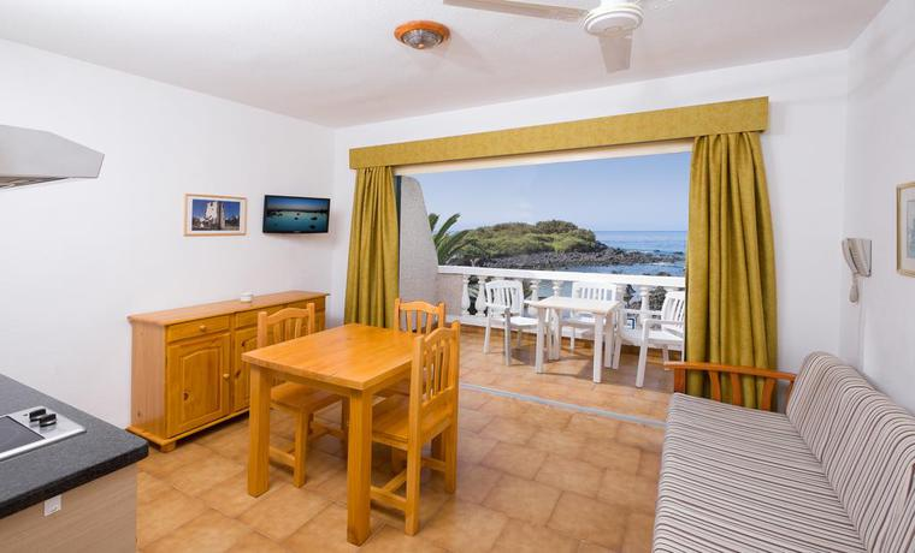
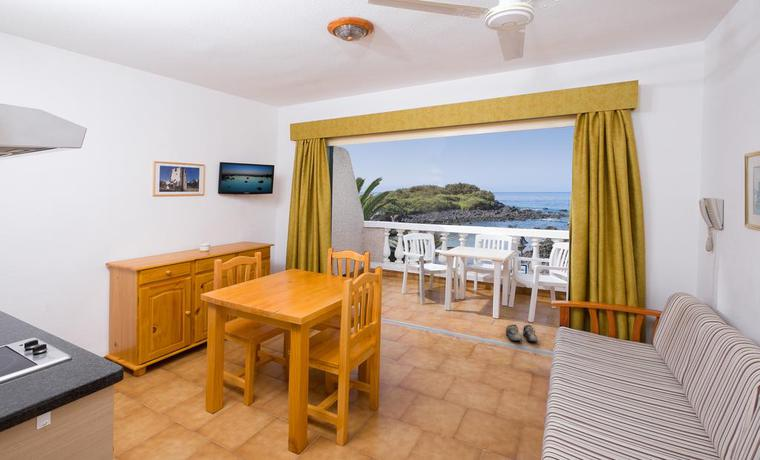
+ shoe [505,324,539,342]
